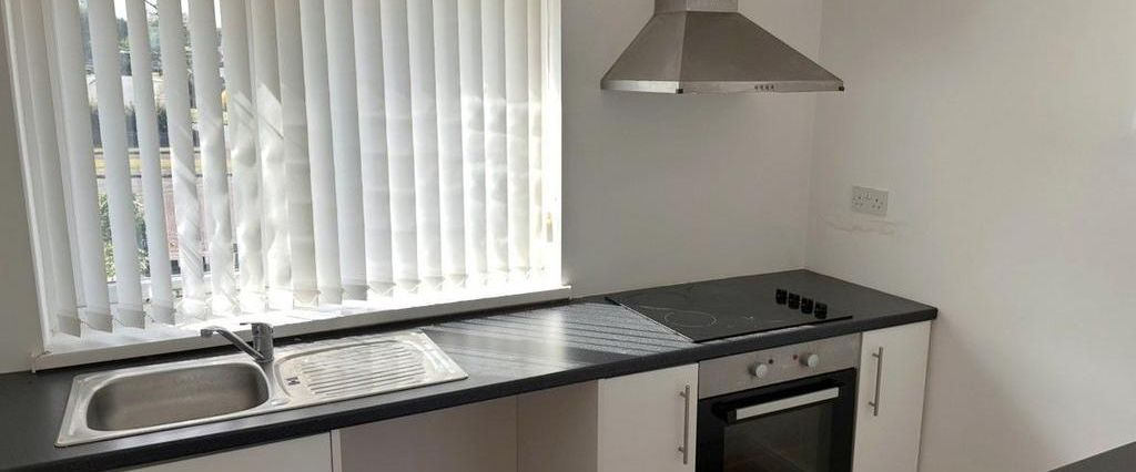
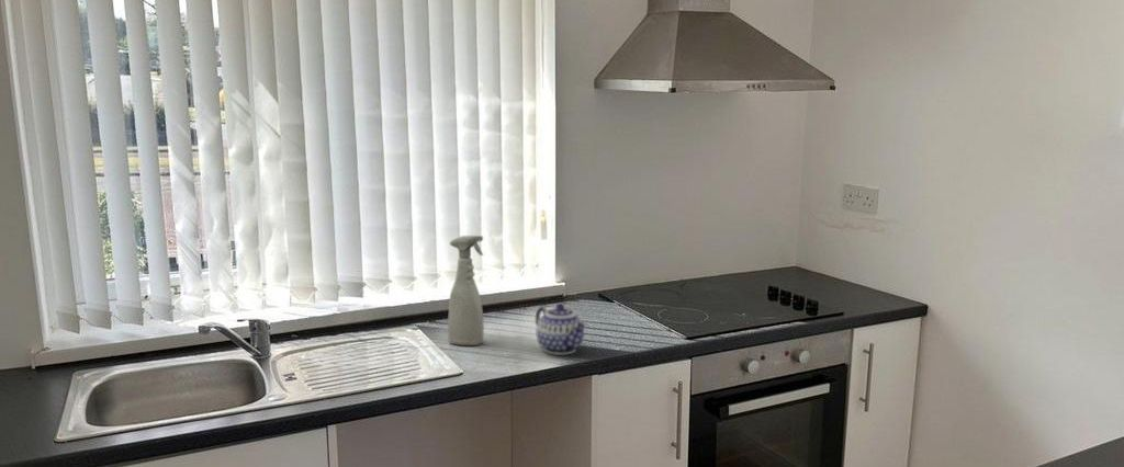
+ teapot [535,303,587,356]
+ spray bottle [447,235,485,346]
